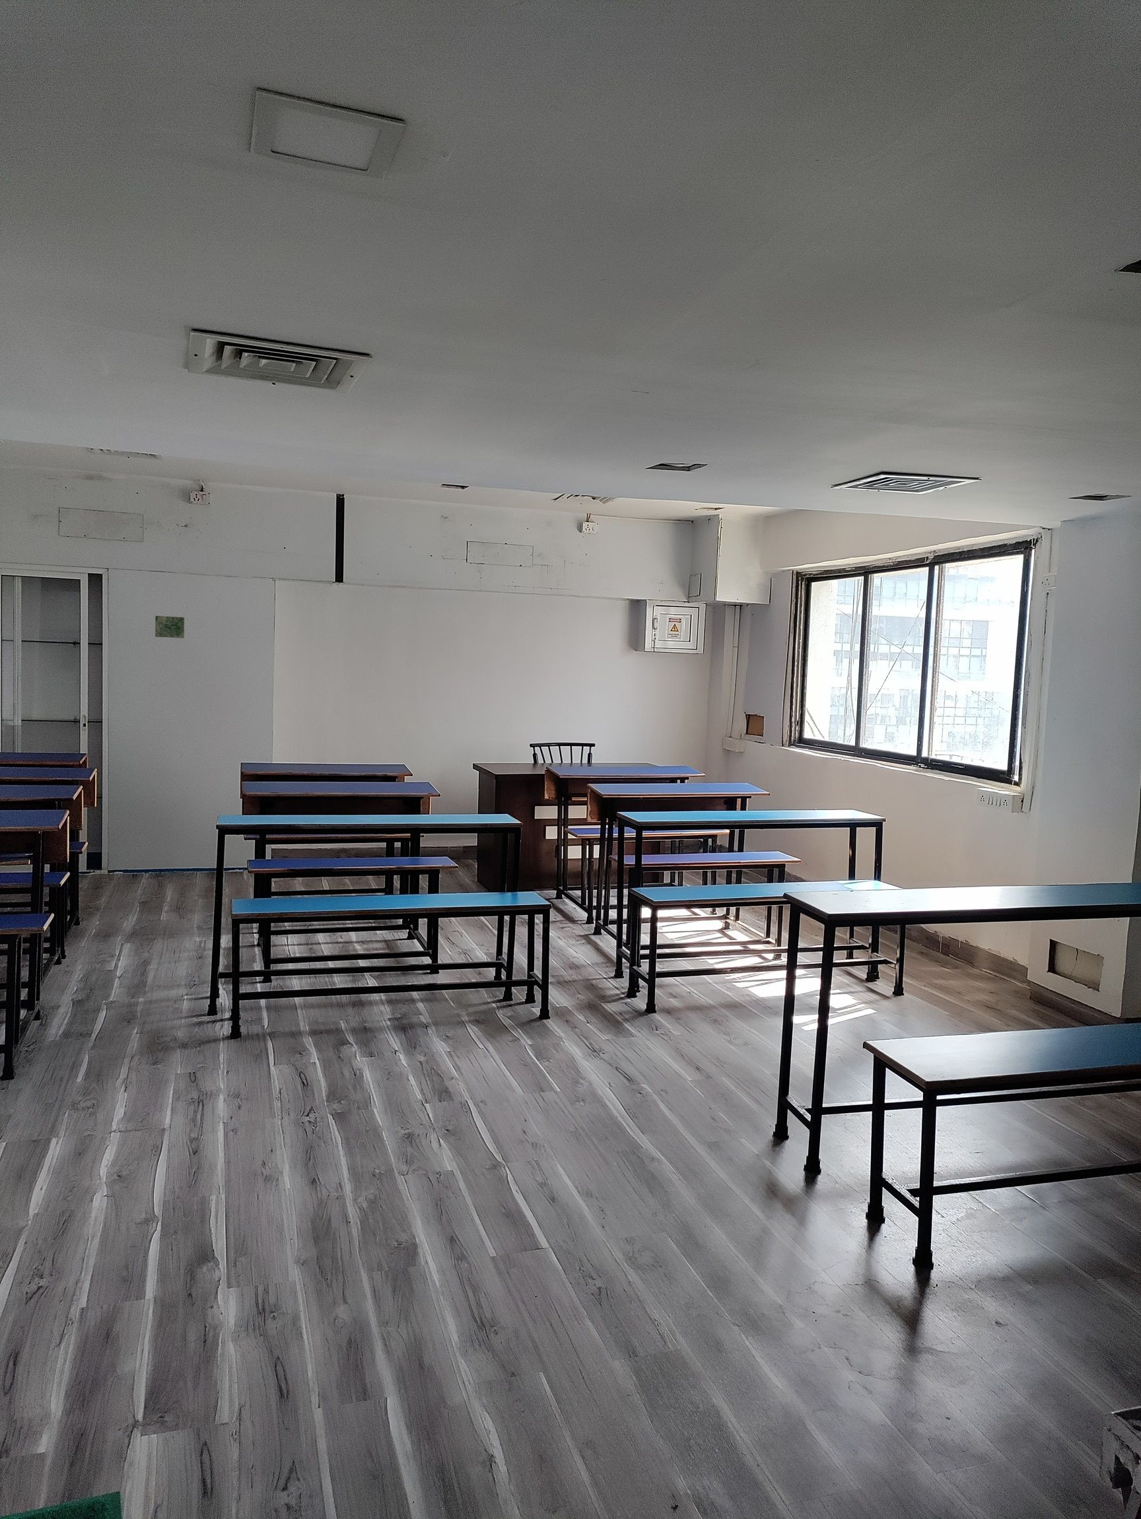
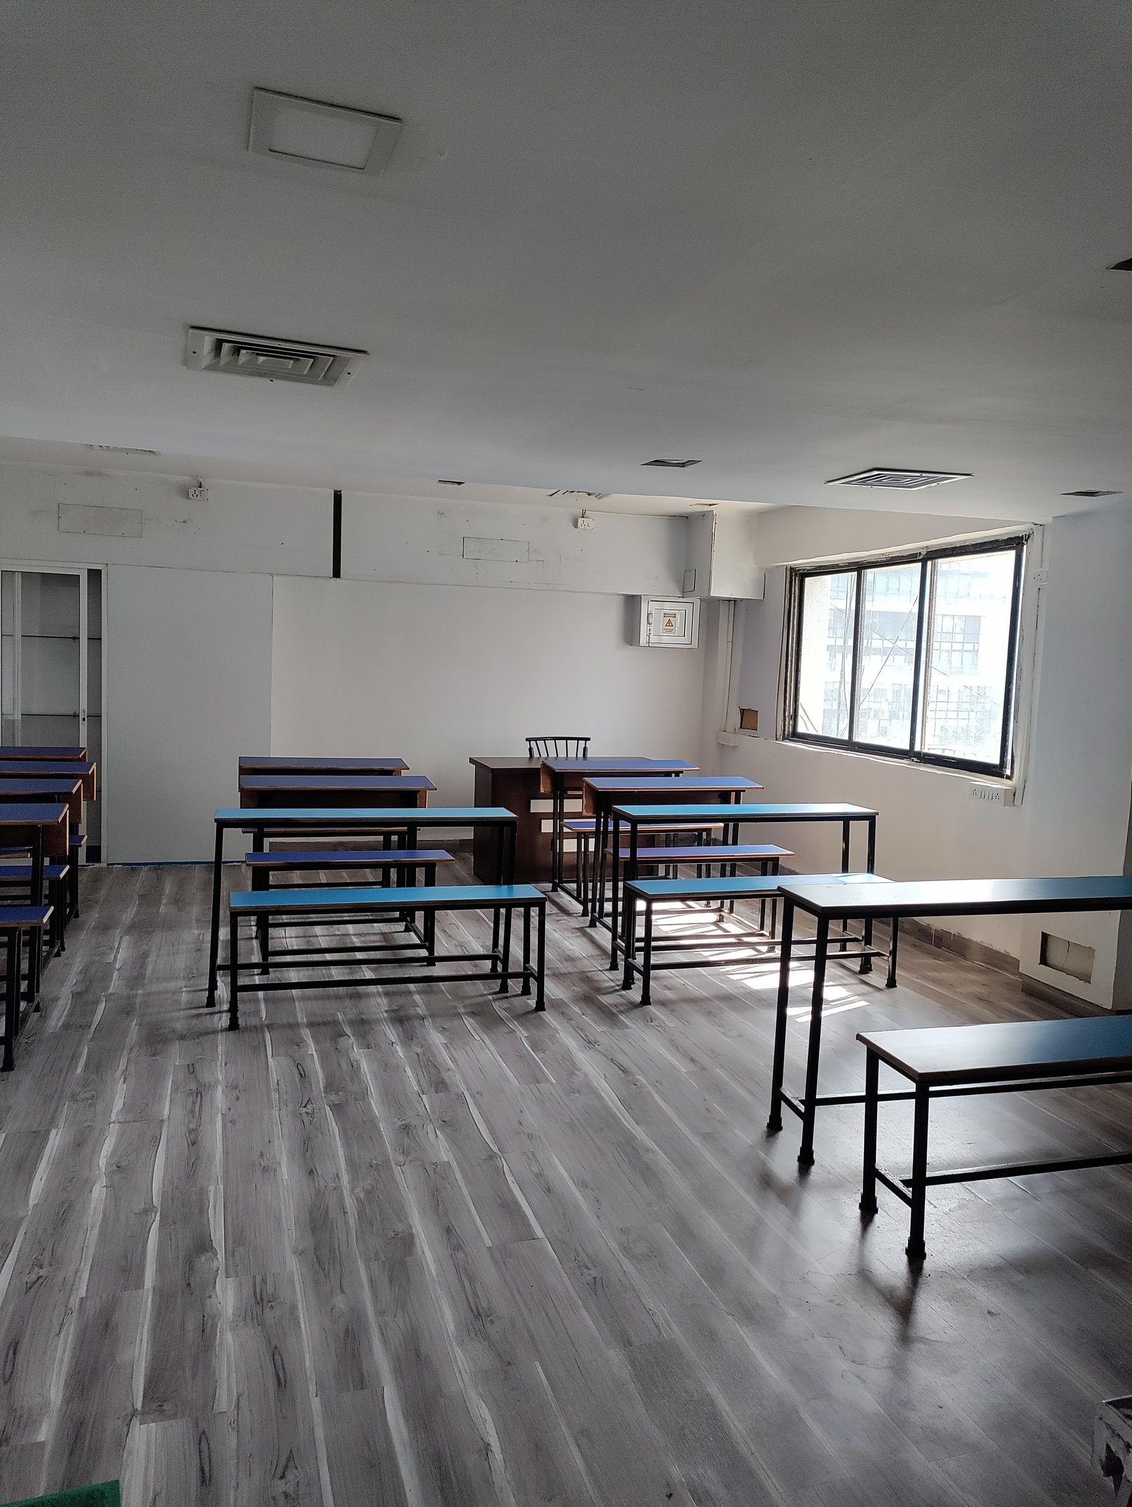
- map [155,616,185,639]
